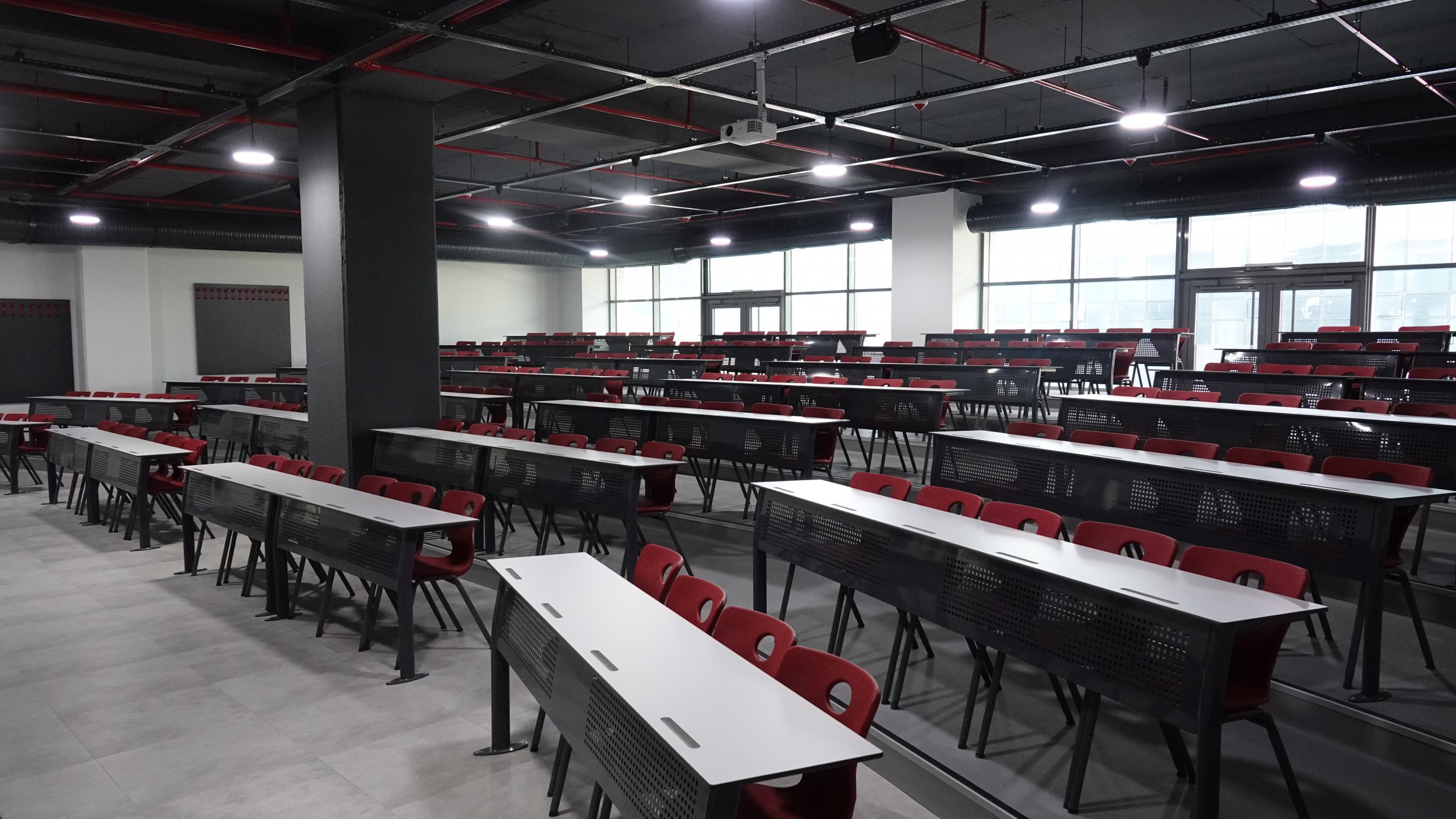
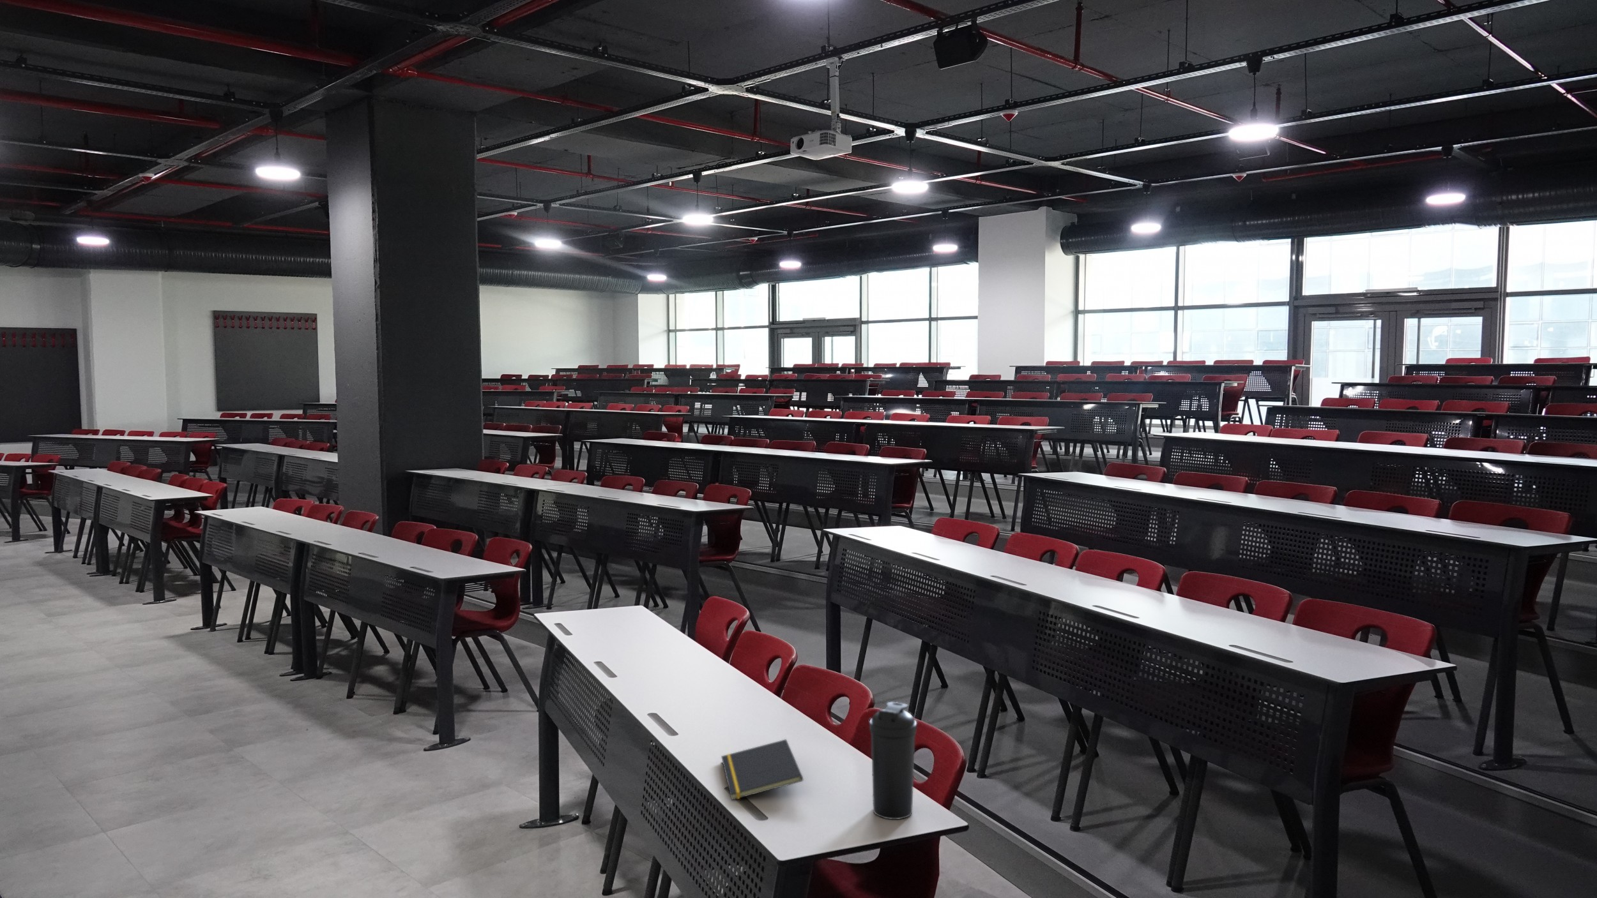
+ notepad [721,738,804,802]
+ water bottle [869,702,917,820]
